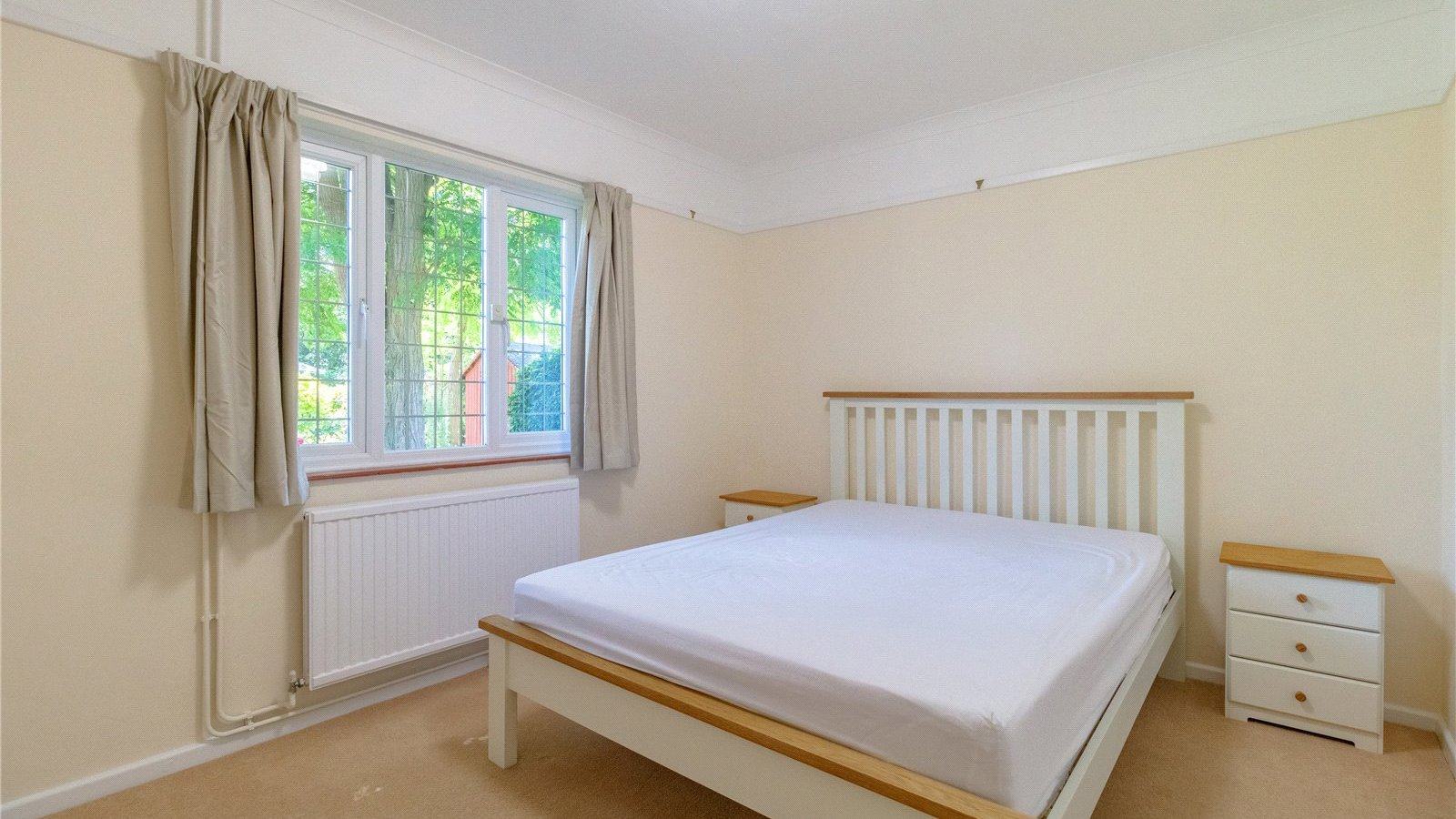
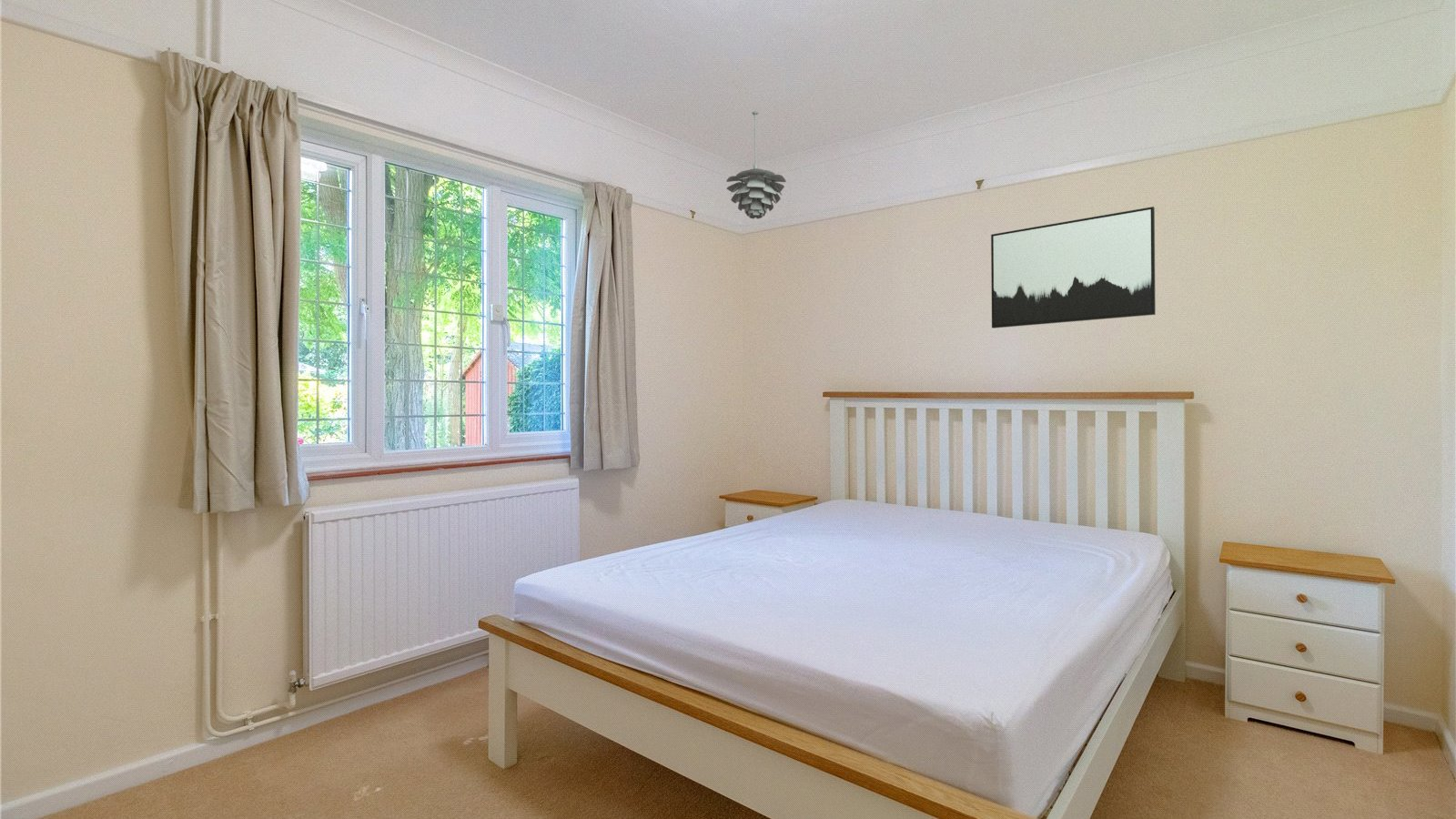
+ wall art [990,206,1157,329]
+ pendant light [725,110,787,219]
